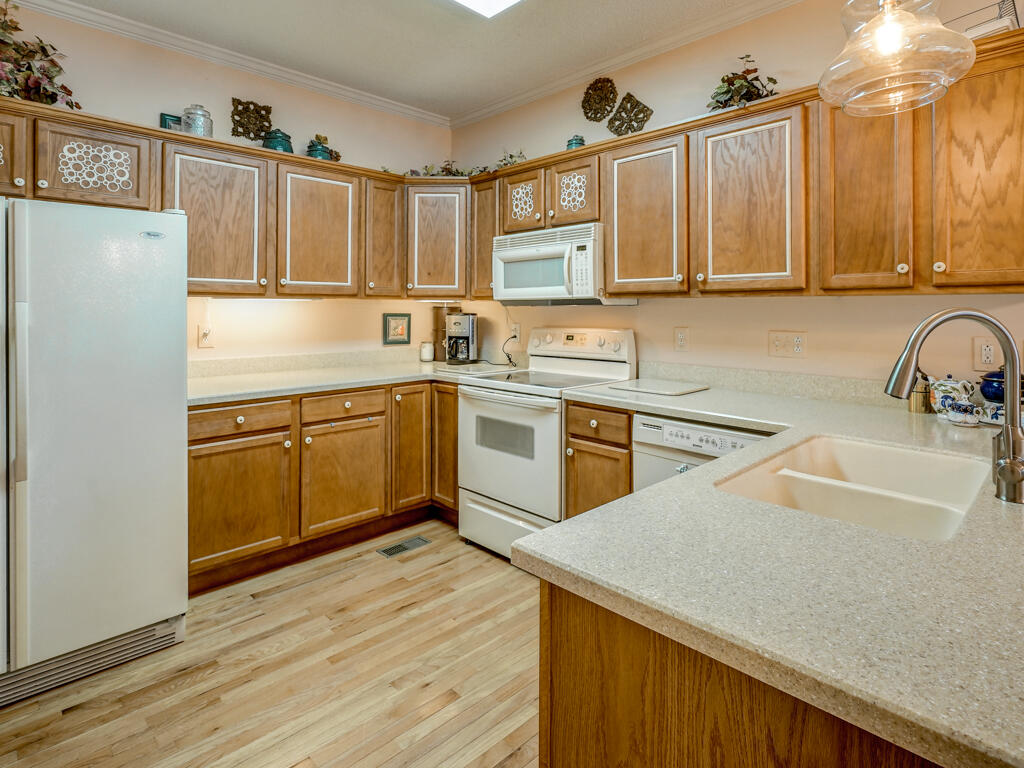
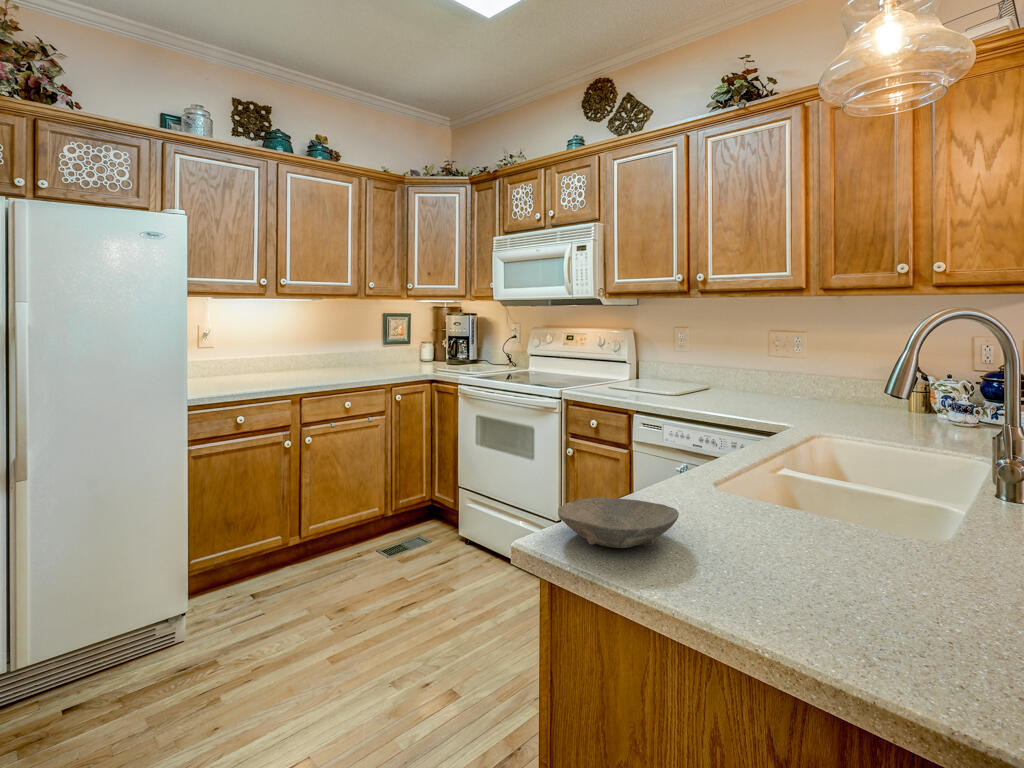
+ bowl [557,496,680,549]
